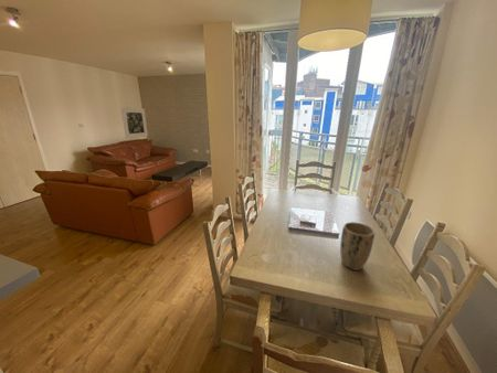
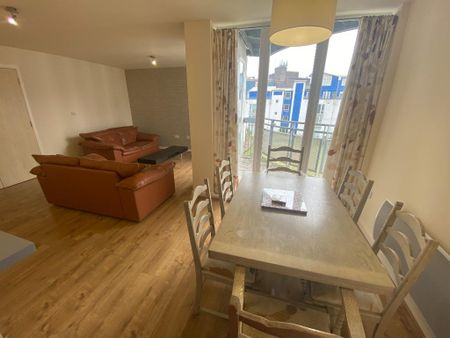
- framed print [120,106,149,139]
- plant pot [339,221,376,271]
